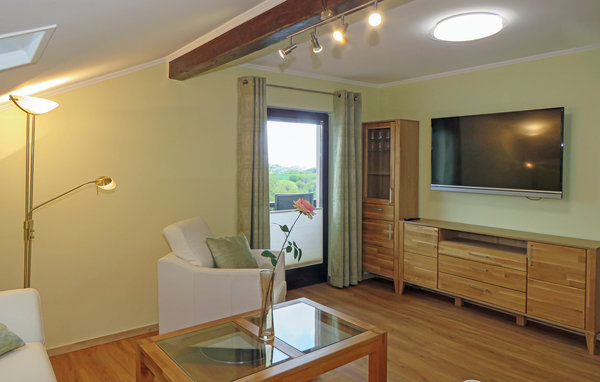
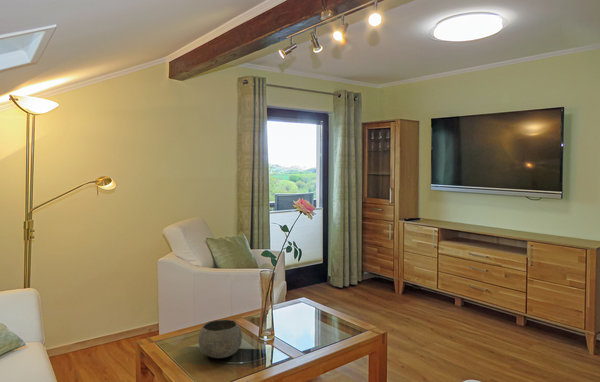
+ bowl [197,319,243,359]
